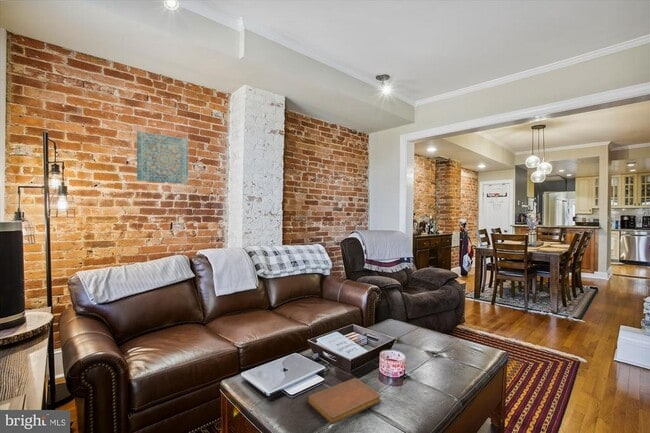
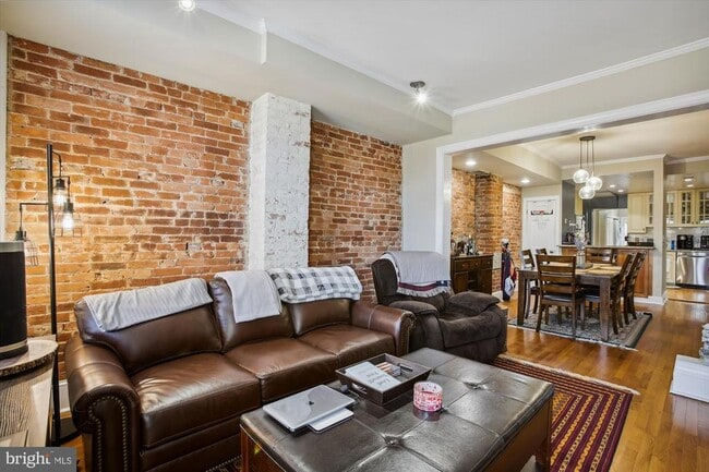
- wall art [136,130,189,185]
- notebook [306,377,383,425]
